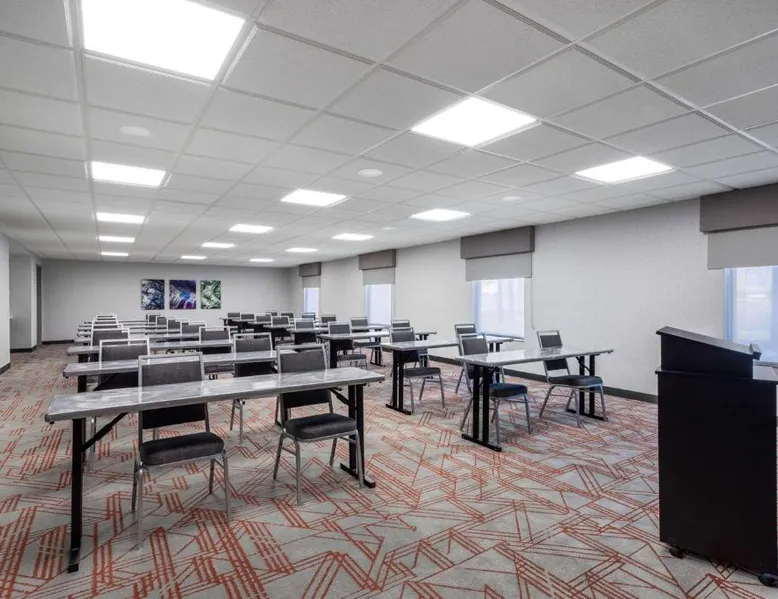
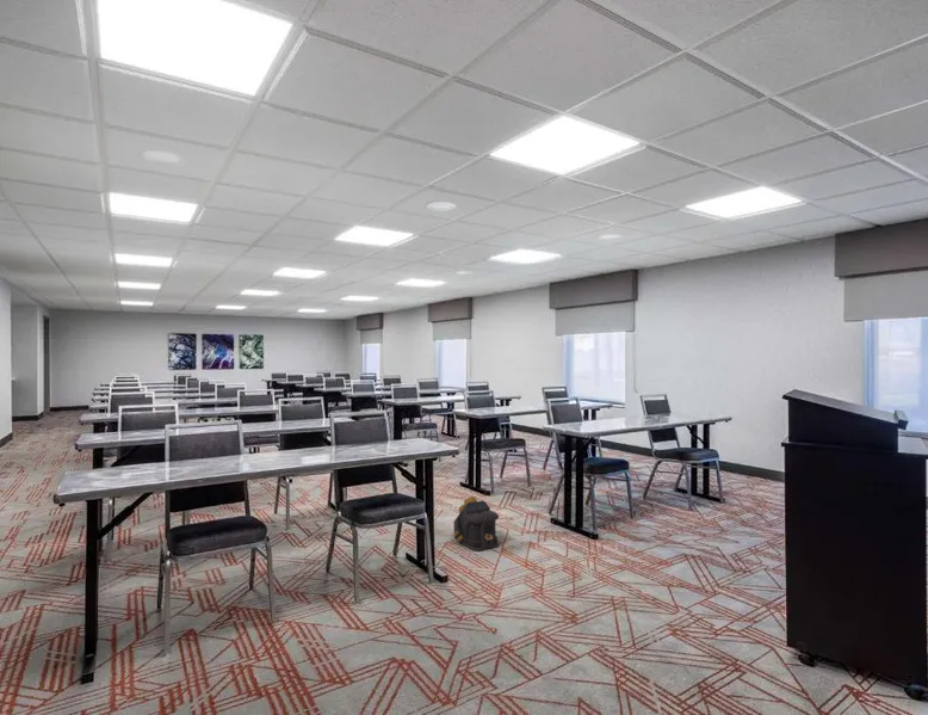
+ backpack [452,495,500,553]
